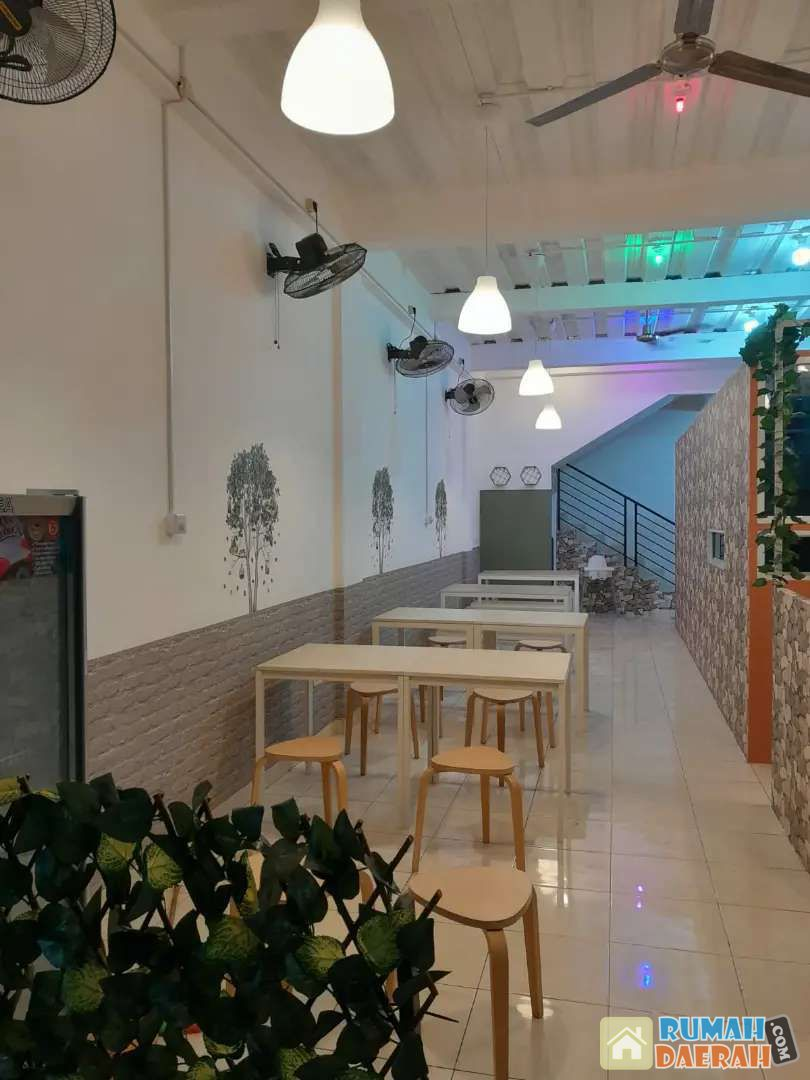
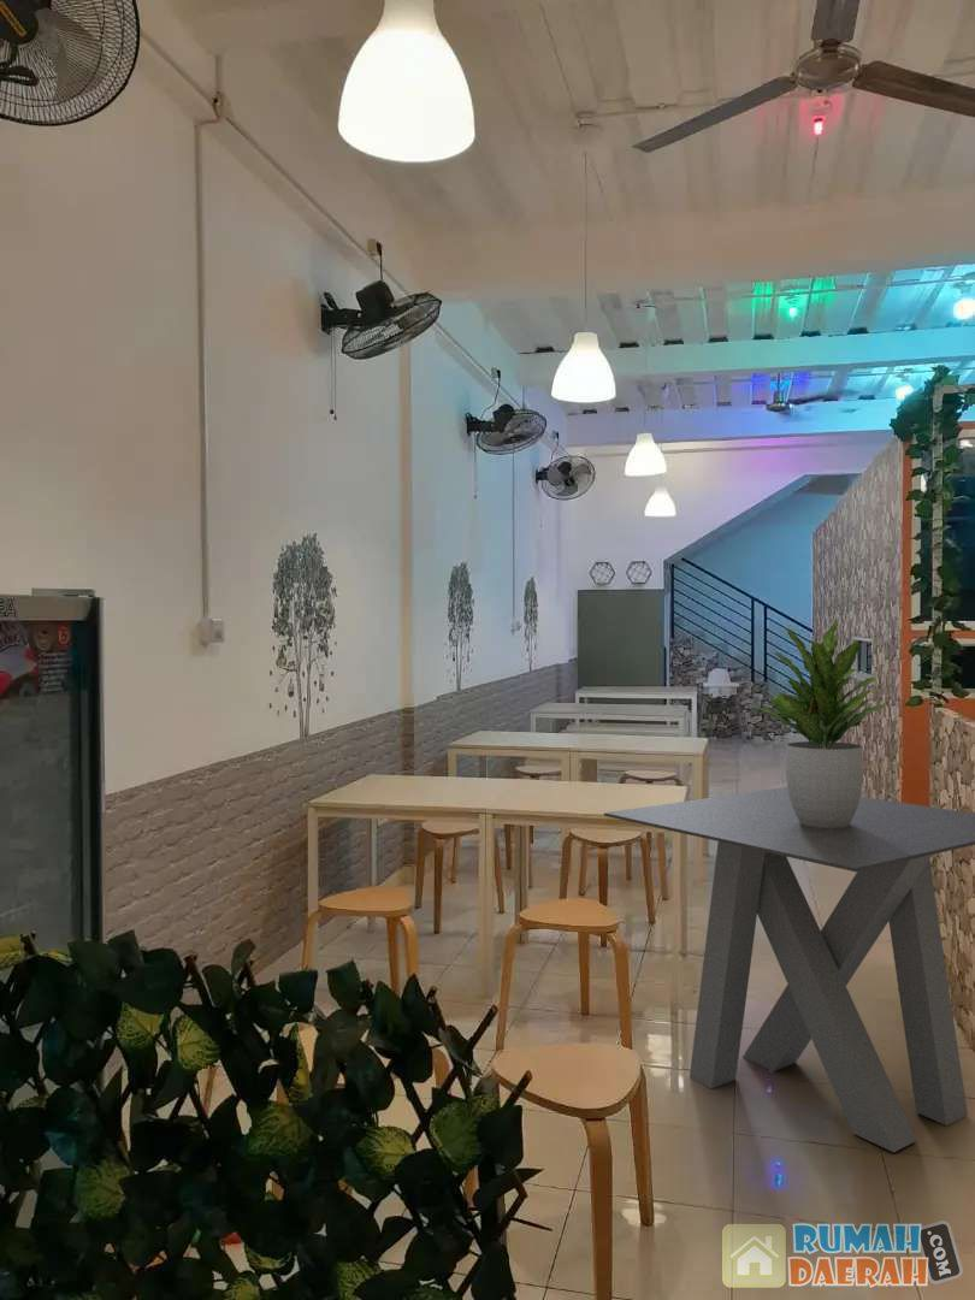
+ dining table [603,786,975,1153]
+ potted plant [752,618,888,828]
